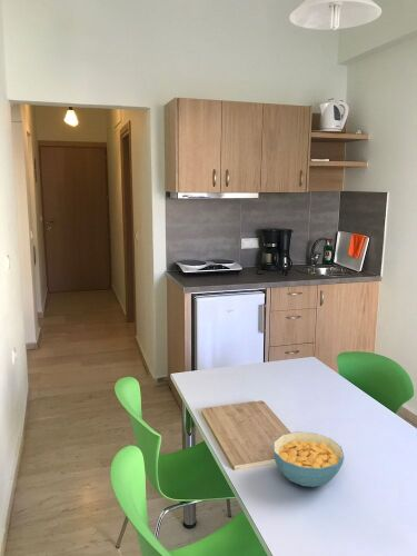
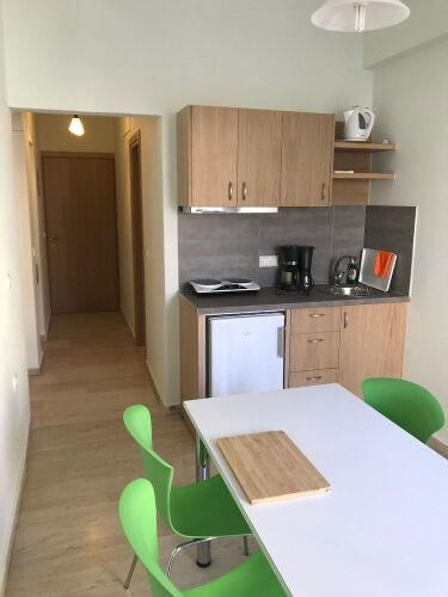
- cereal bowl [272,430,345,488]
